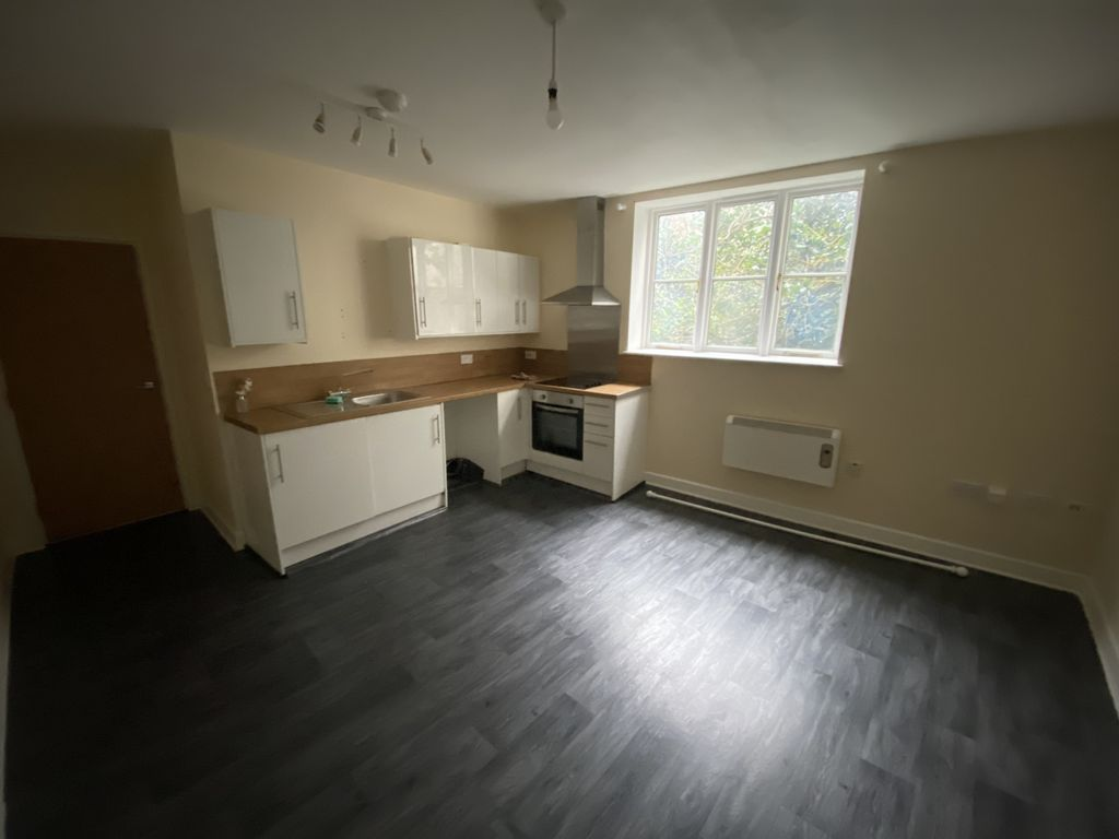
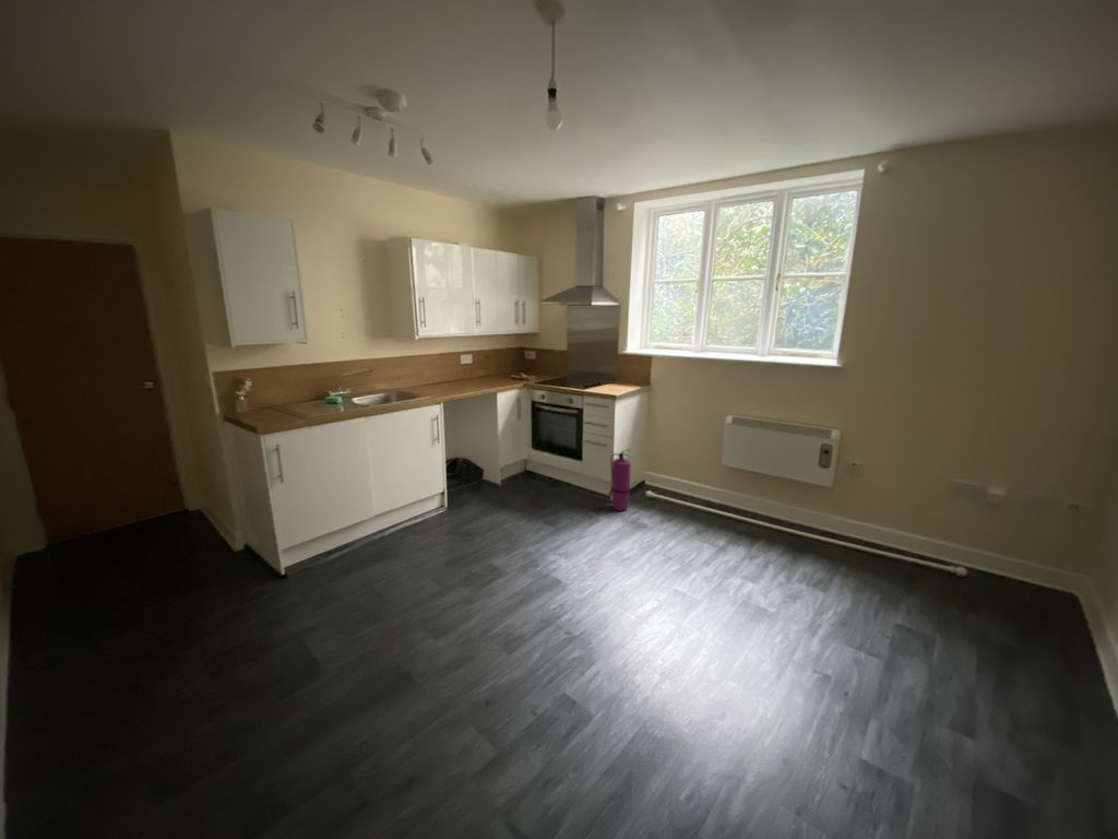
+ fire extinguisher [607,448,632,512]
